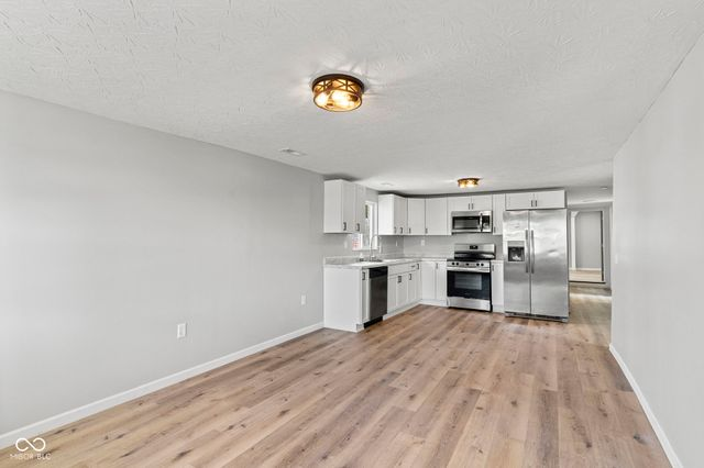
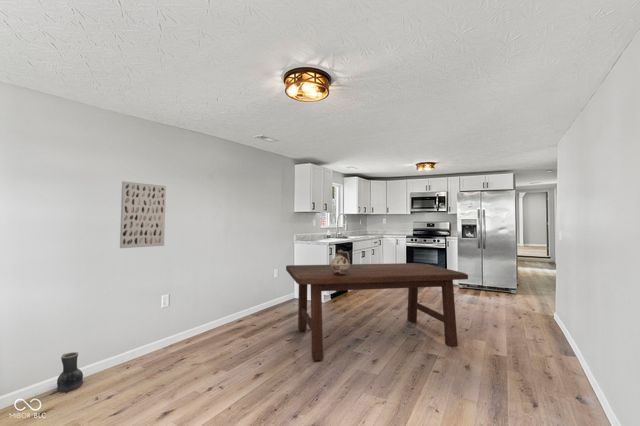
+ vase [56,351,84,393]
+ wall art [119,181,167,249]
+ ceramic jug [330,249,351,276]
+ dining table [285,262,469,361]
